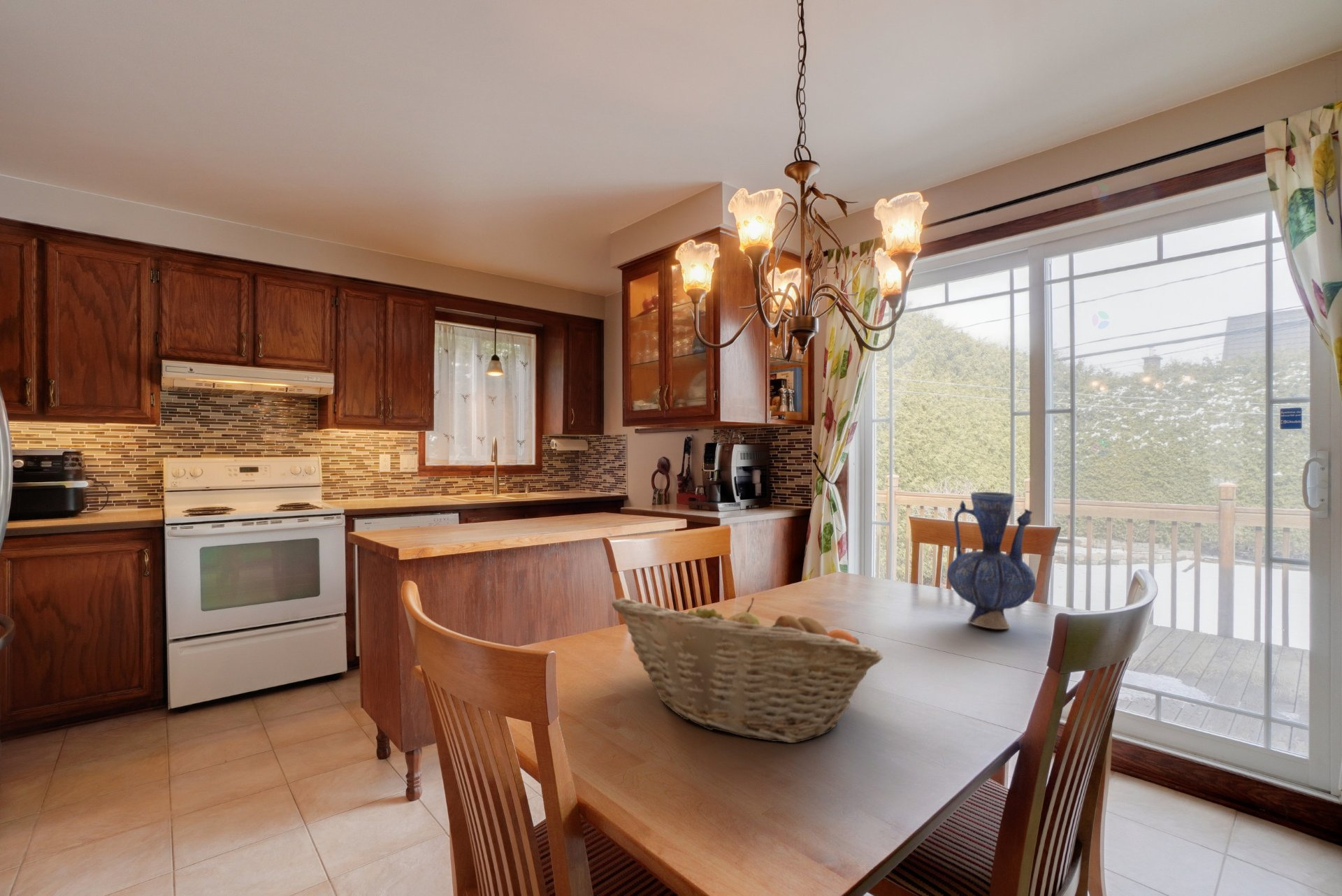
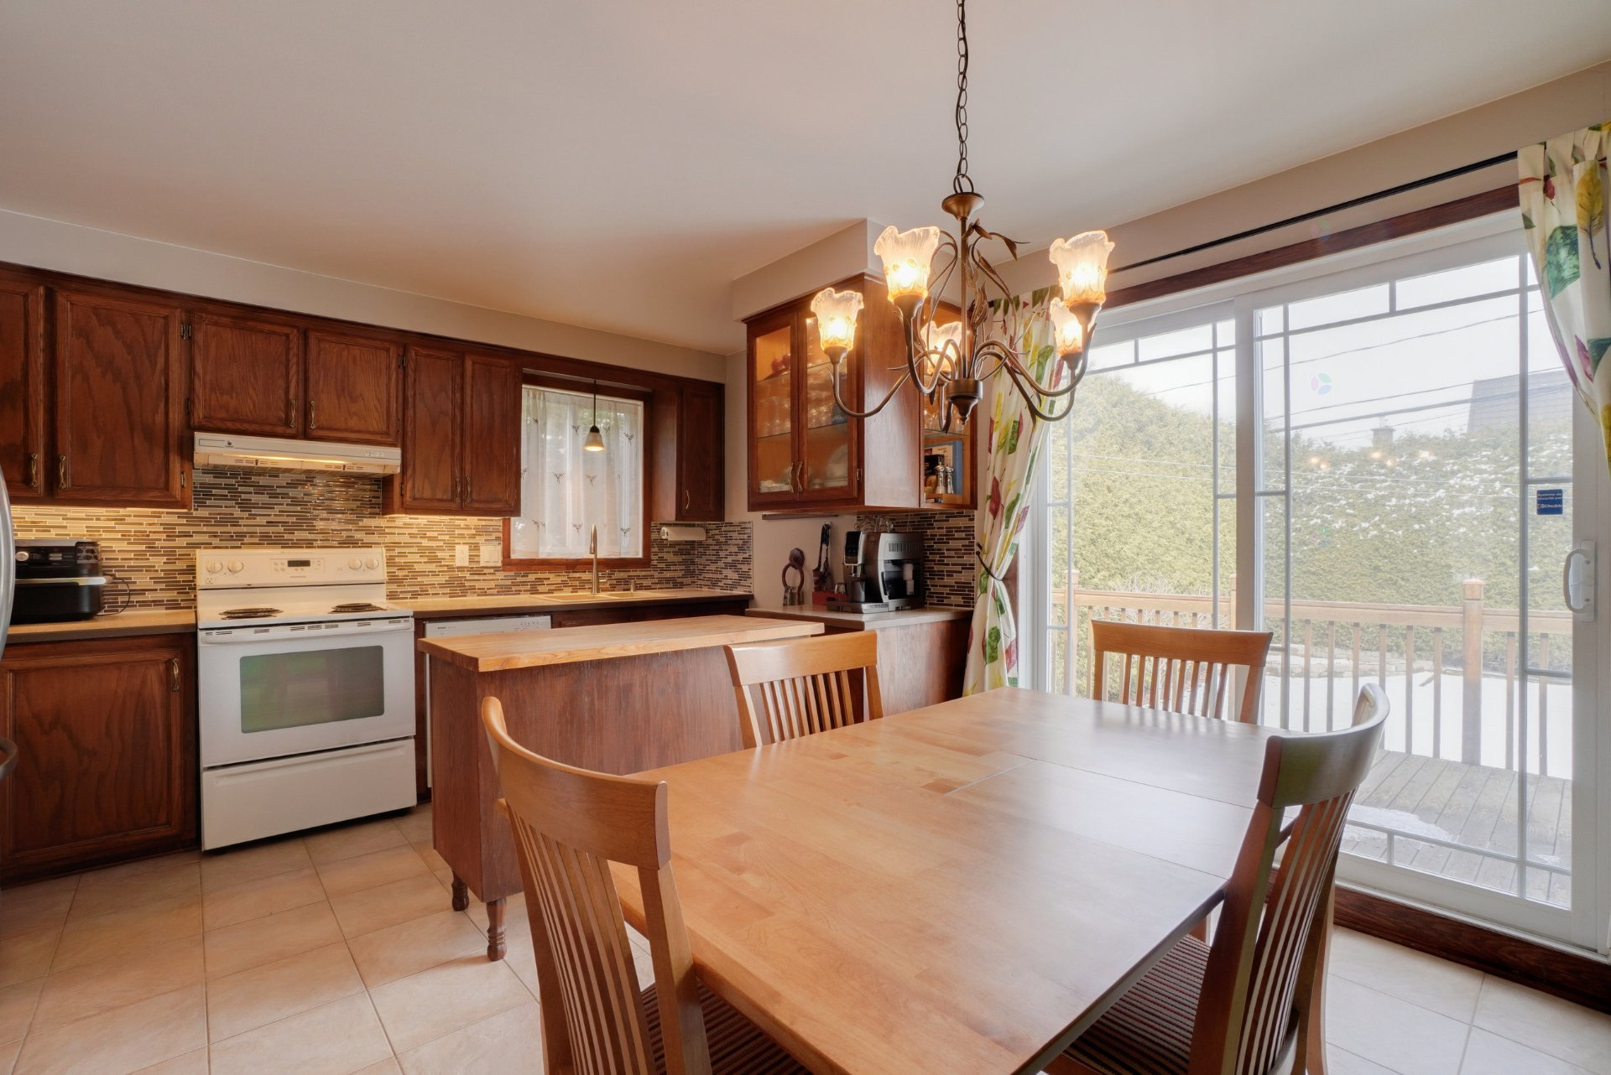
- vase [946,491,1037,630]
- fruit basket [611,597,884,744]
